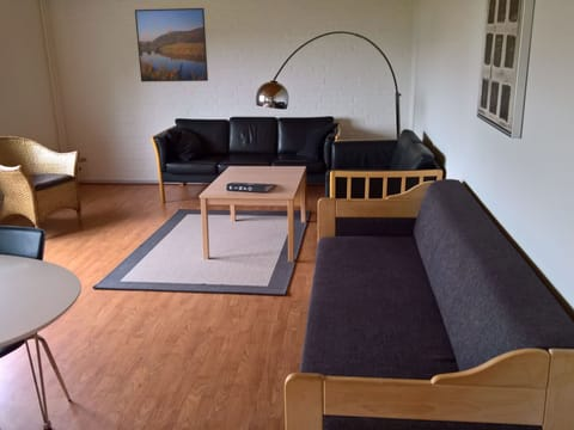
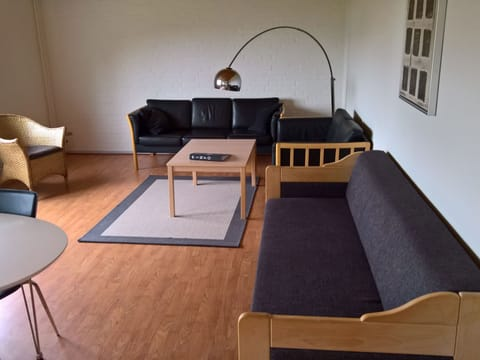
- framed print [134,7,209,82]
